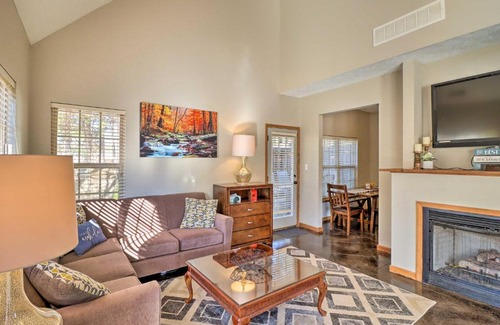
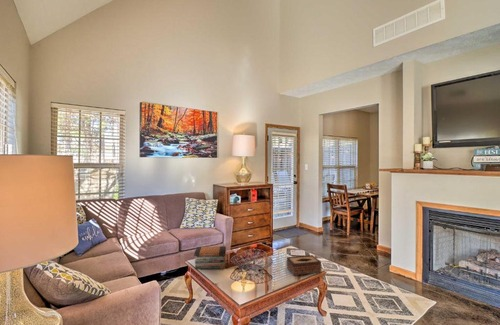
+ tissue box [286,254,322,277]
+ book stack [193,245,227,270]
